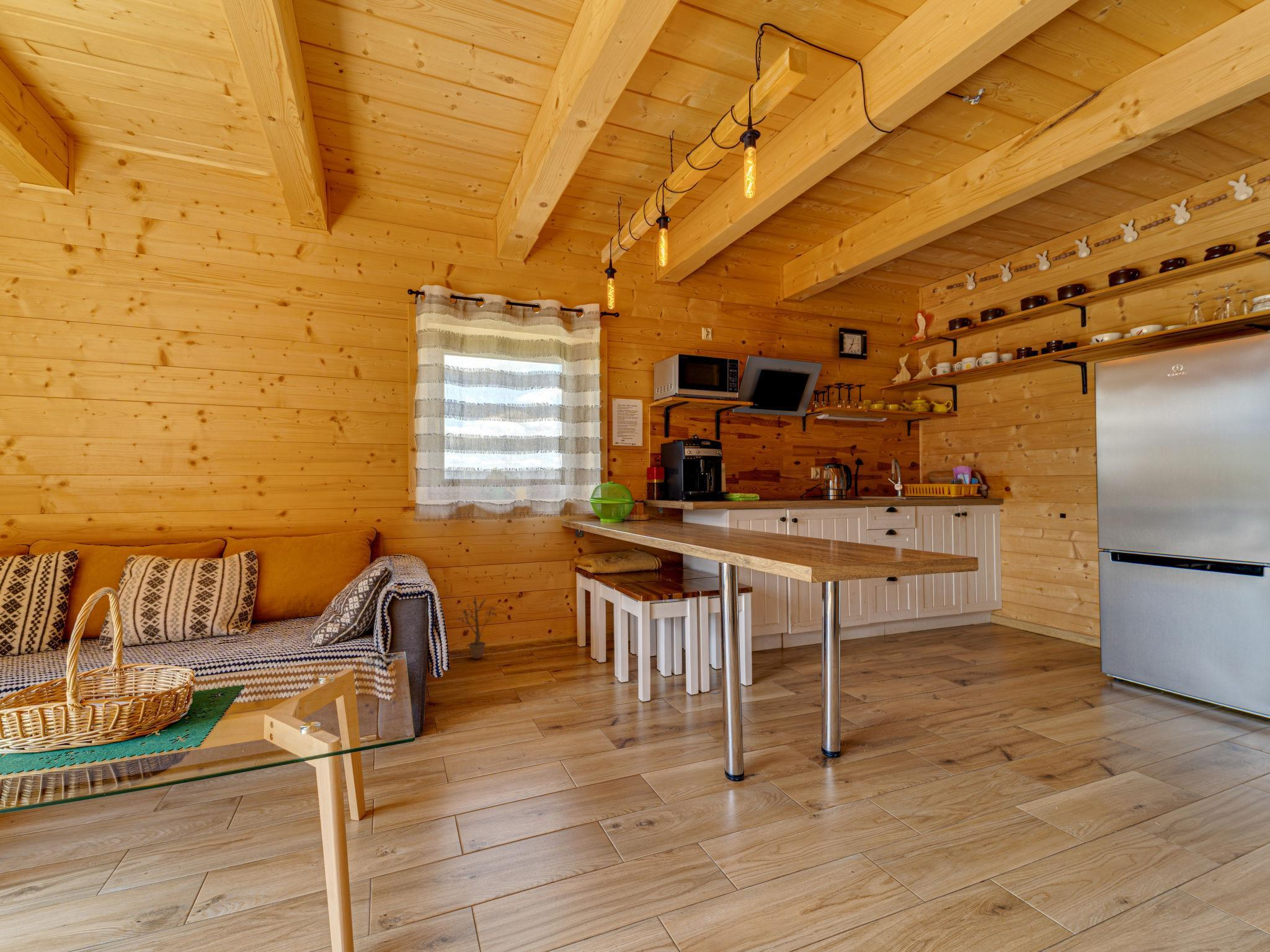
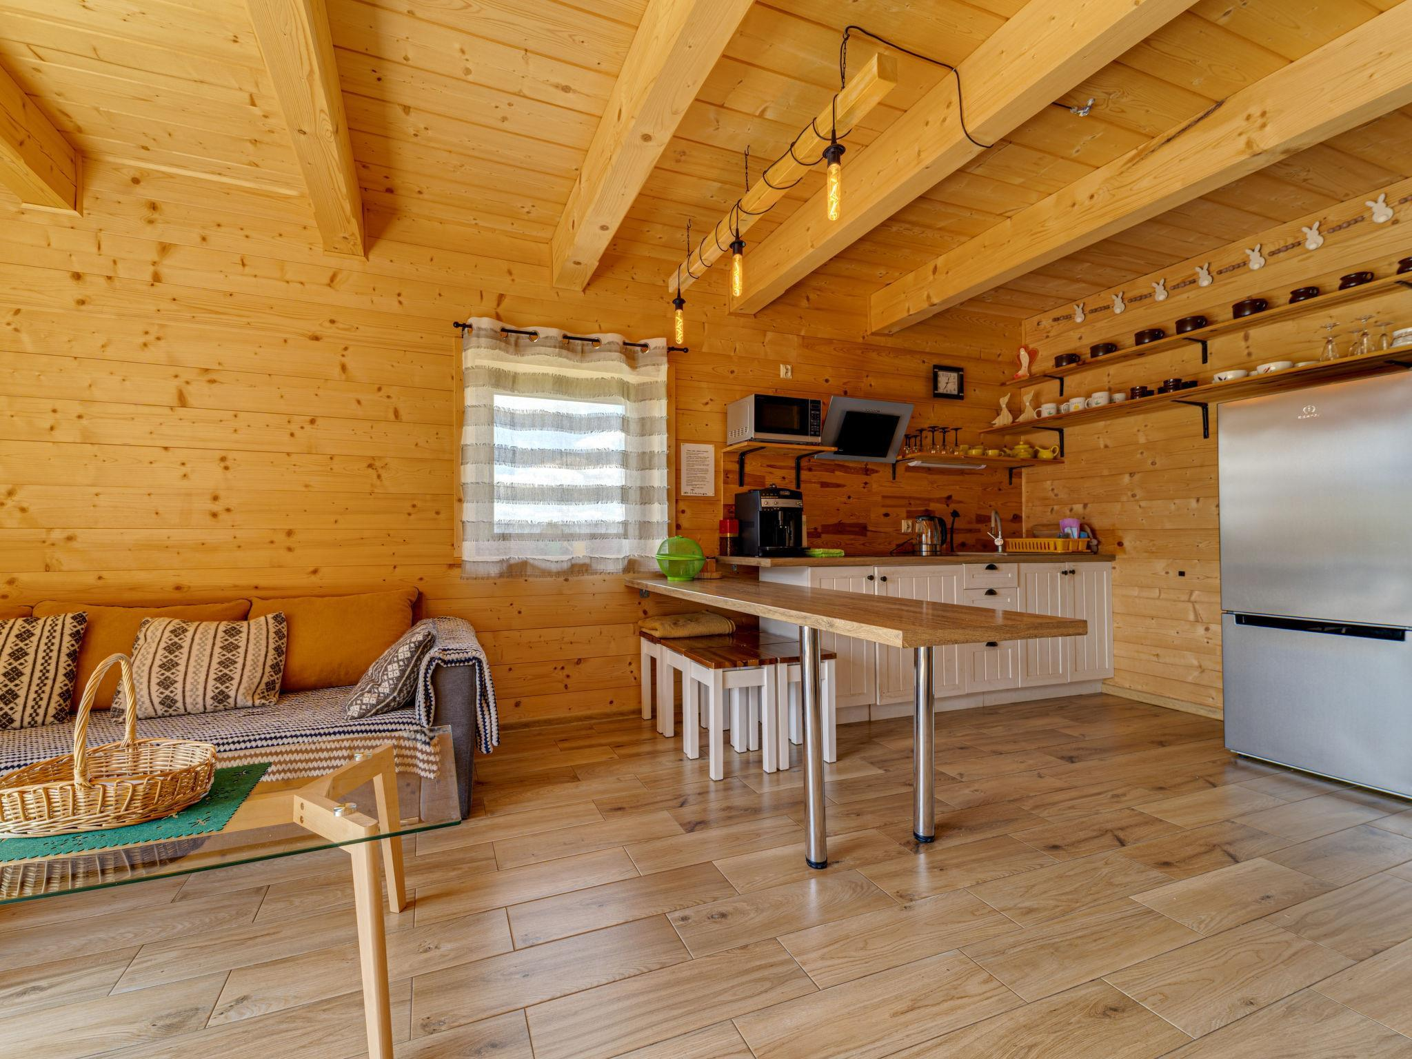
- decorative plant [449,596,497,659]
